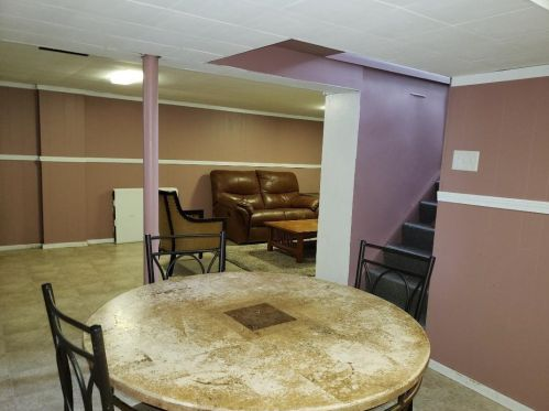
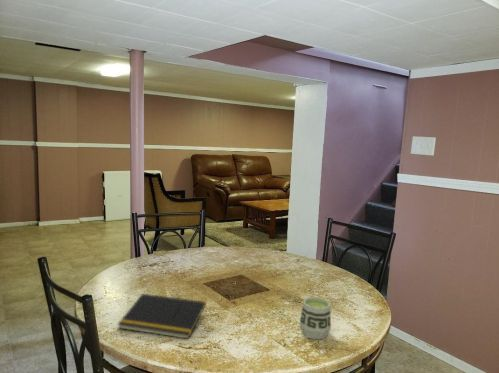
+ cup [299,296,332,340]
+ notepad [116,293,207,340]
